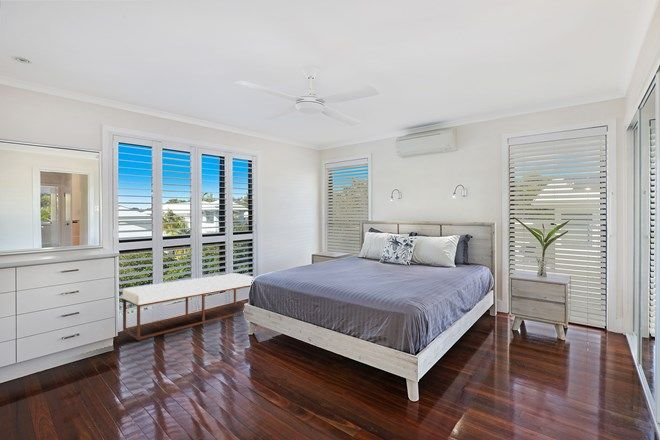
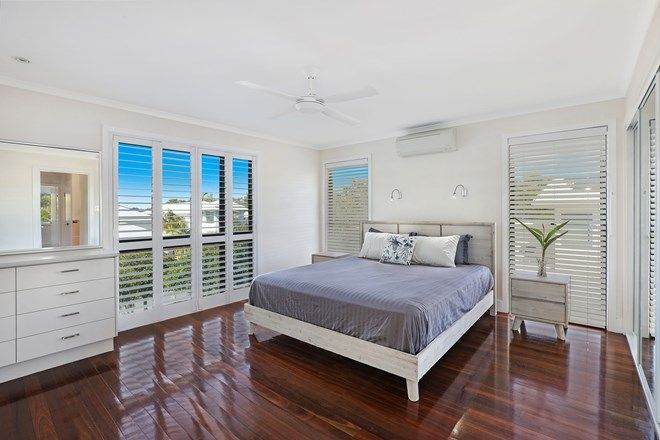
- bench [121,272,255,341]
